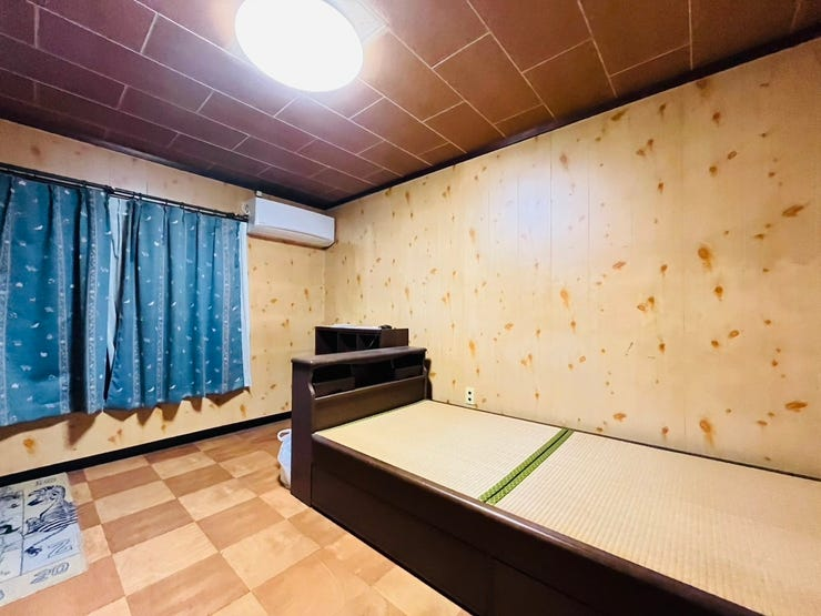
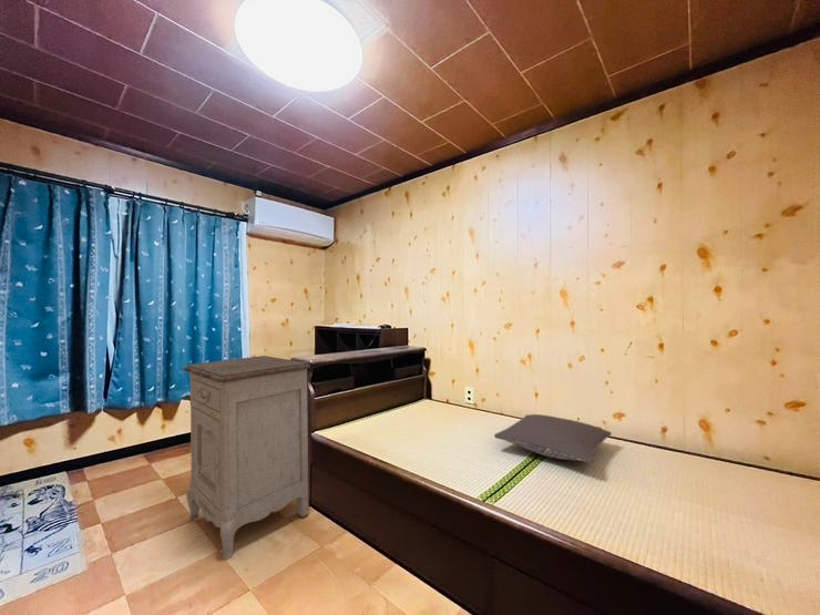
+ pillow [493,413,613,464]
+ nightstand [183,355,311,561]
